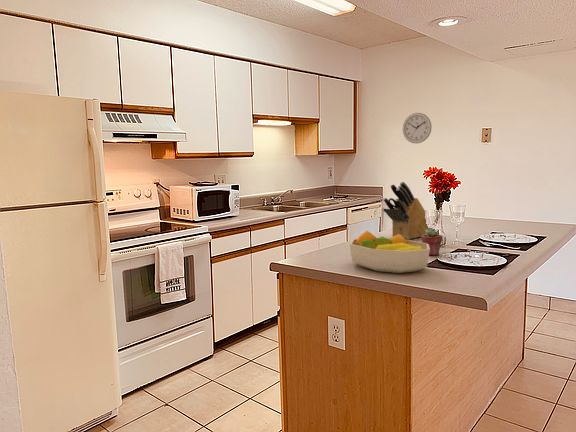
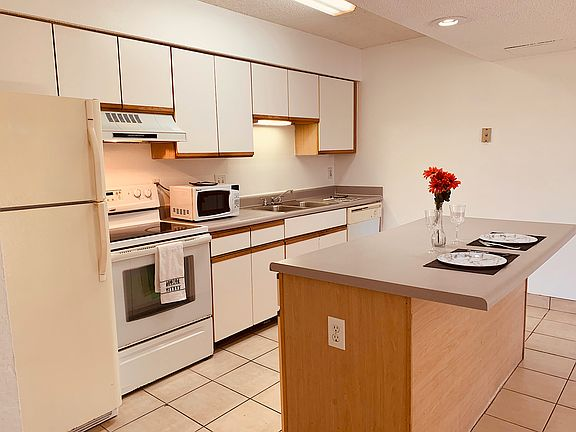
- fruit bowl [349,230,430,274]
- wall clock [402,112,432,144]
- knife block [382,181,430,240]
- potted succulent [420,228,443,256]
